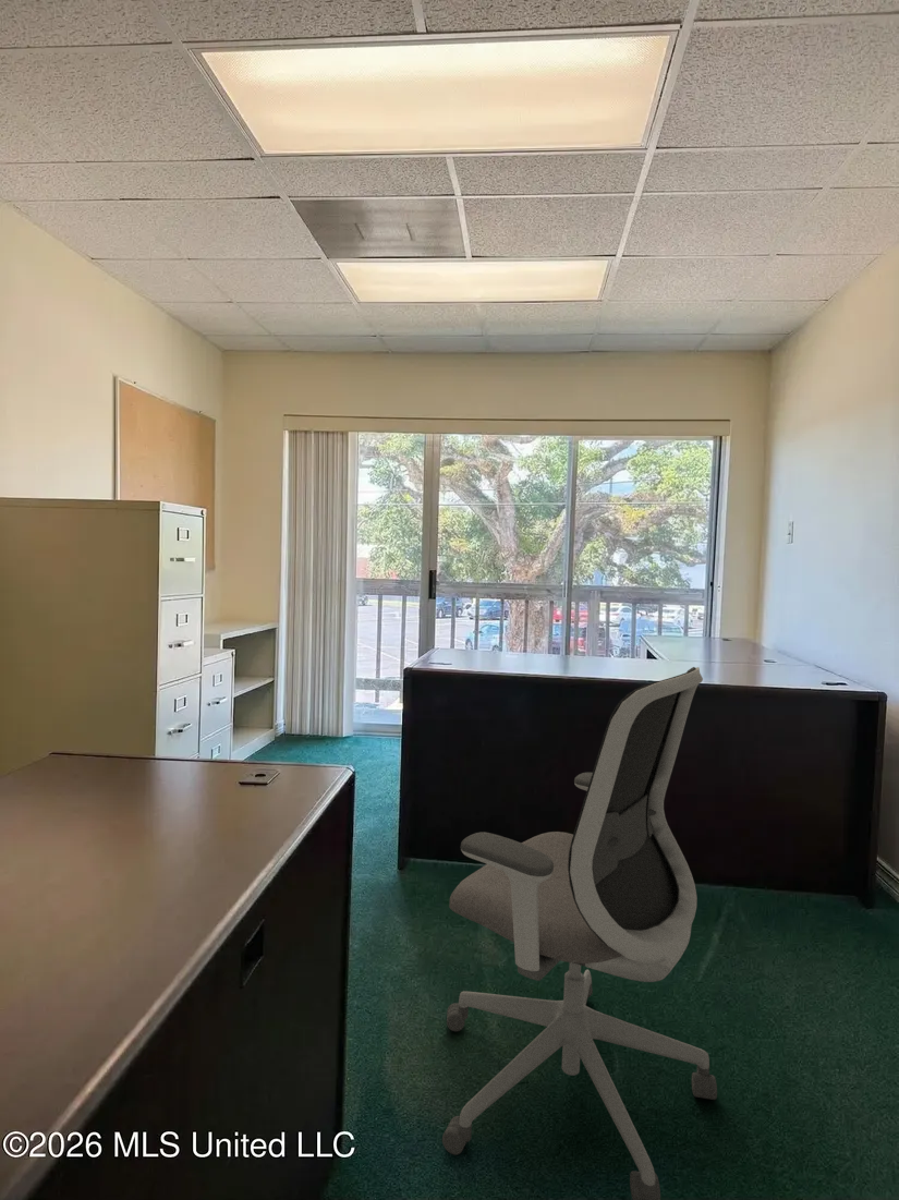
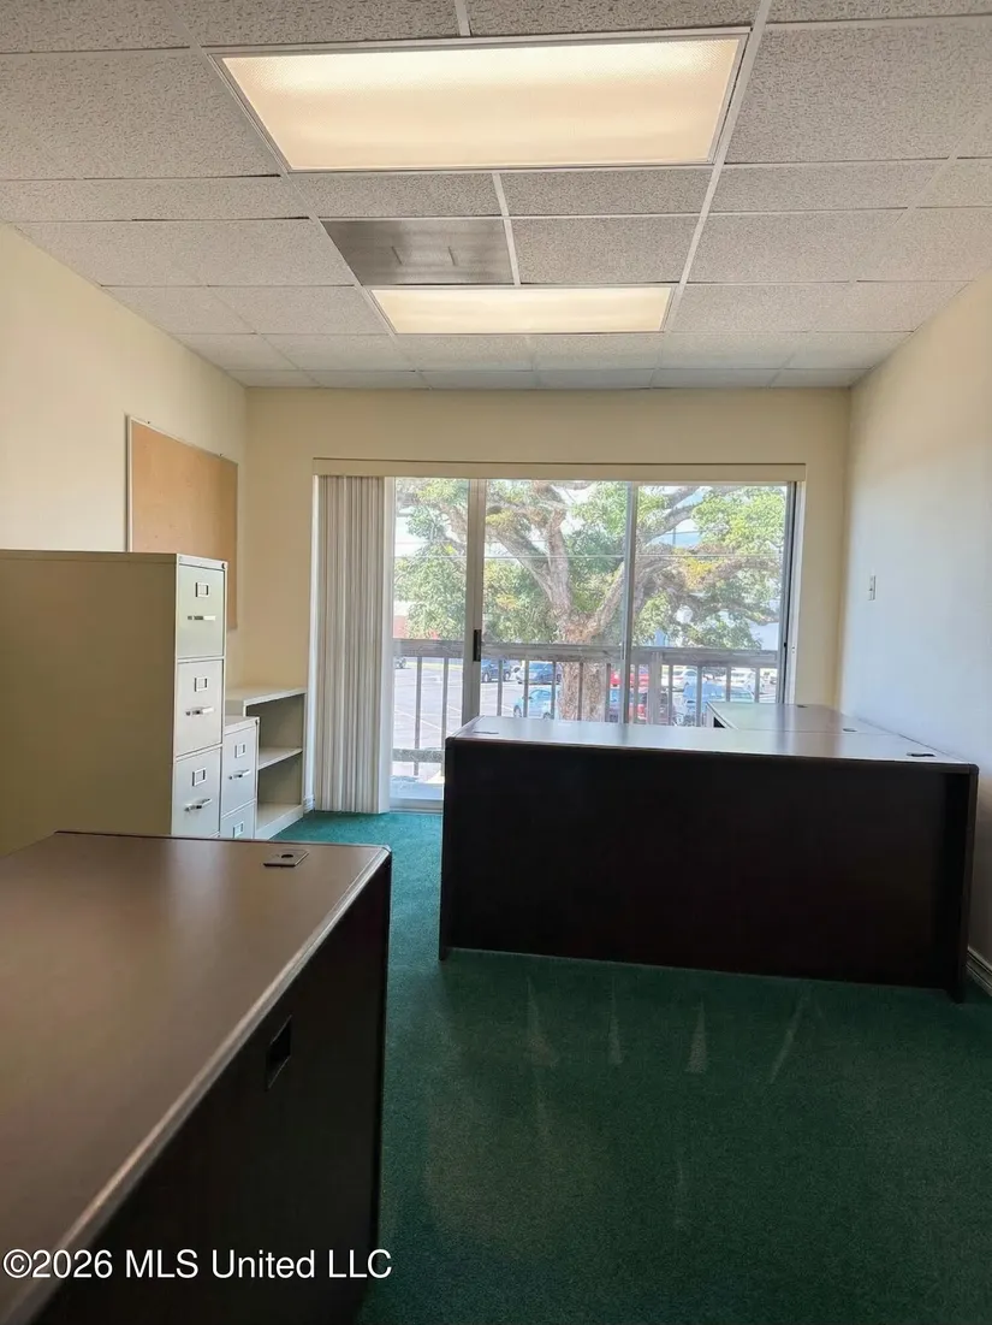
- office chair [441,666,718,1200]
